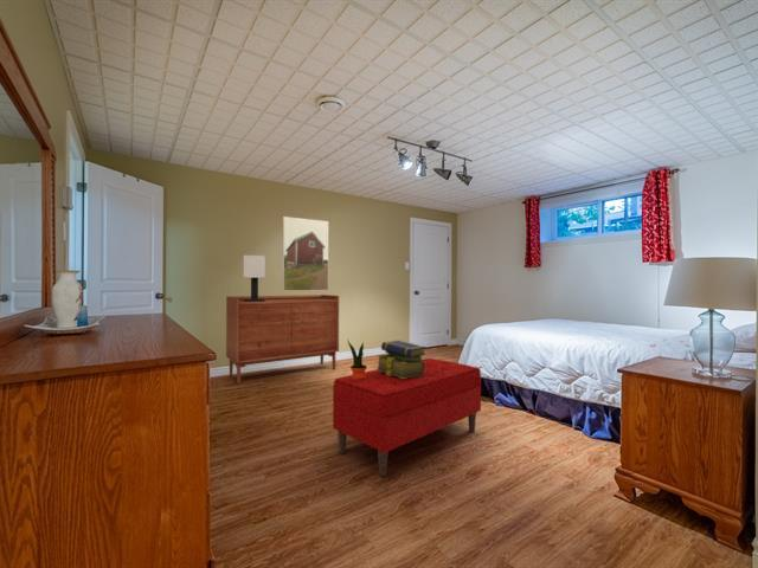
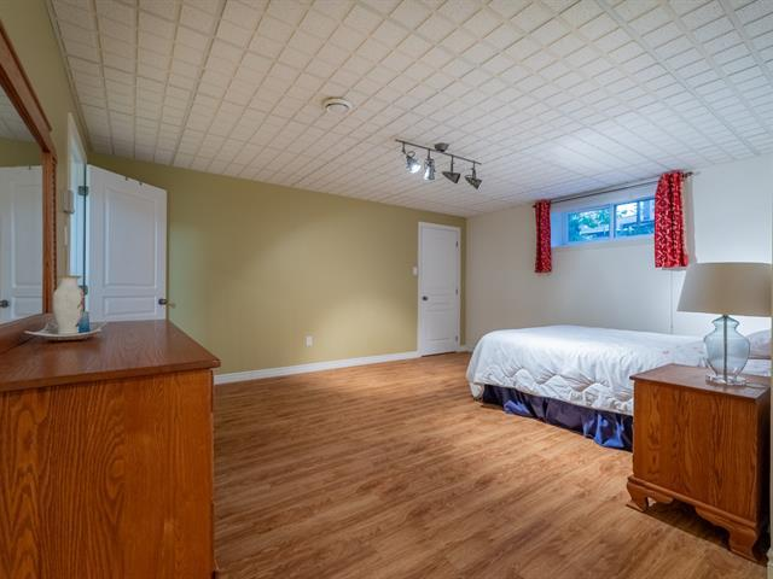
- potted plant [346,337,368,380]
- table lamp [243,254,266,302]
- bench [332,357,482,478]
- sideboard [225,293,340,385]
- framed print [282,215,329,292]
- stack of books [375,338,428,379]
